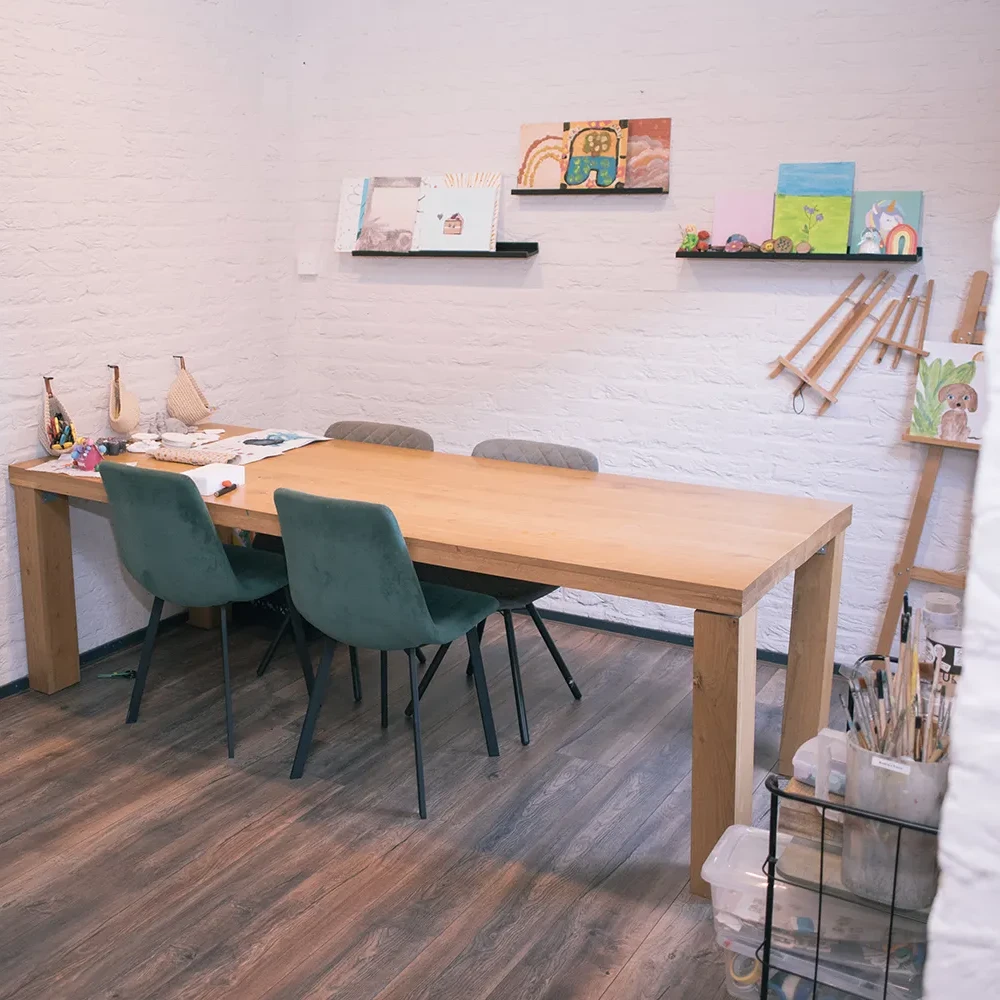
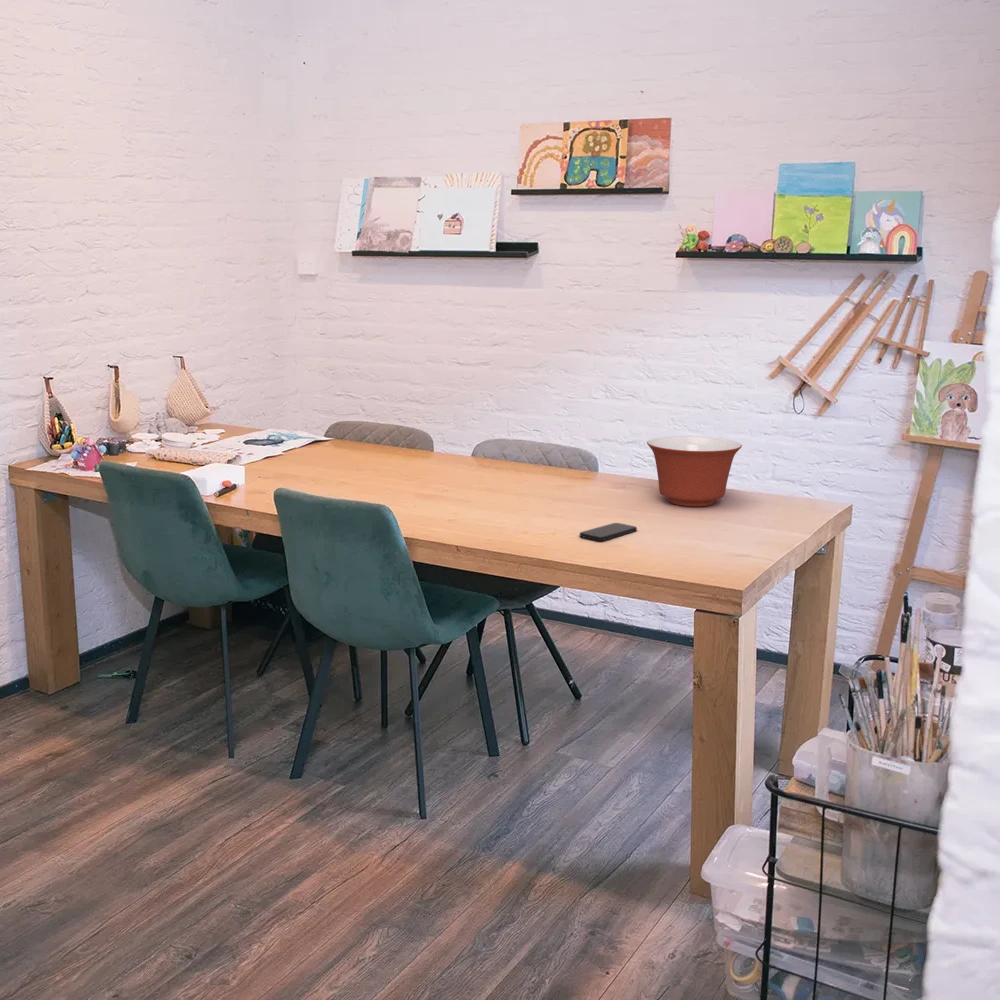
+ mixing bowl [646,435,743,507]
+ smartphone [579,522,638,542]
